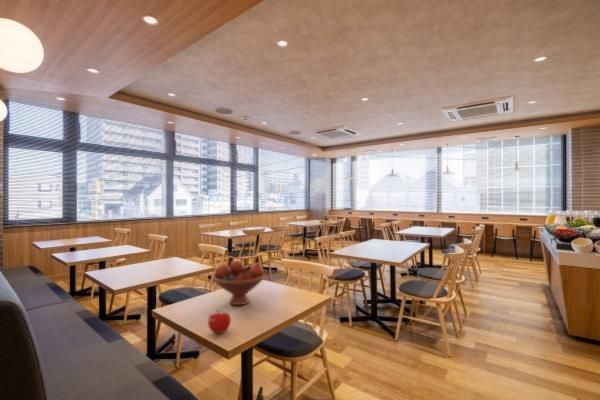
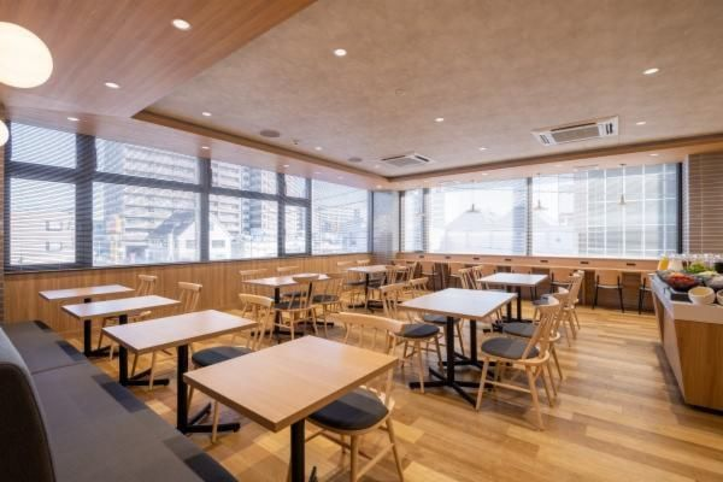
- fruit bowl [211,259,267,306]
- fruit [207,310,232,334]
